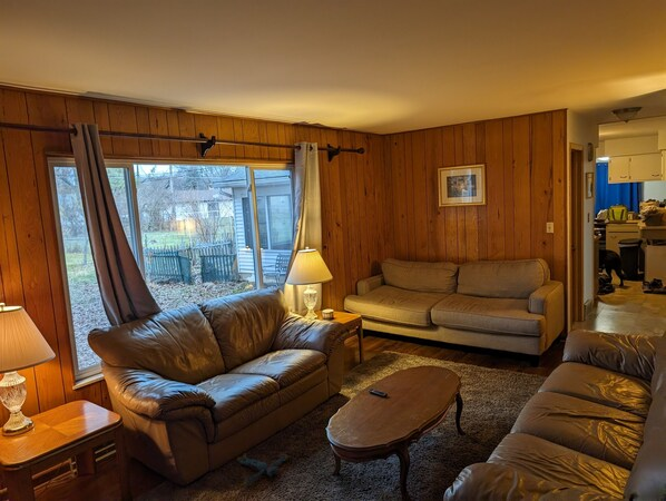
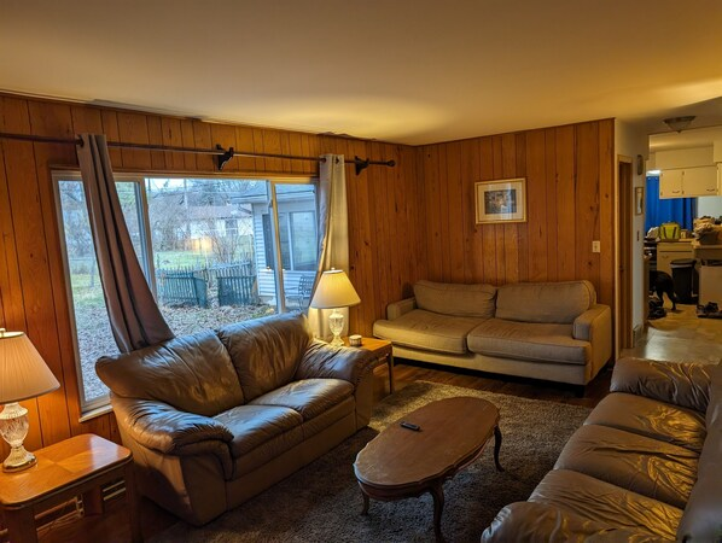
- plush toy [237,453,288,487]
